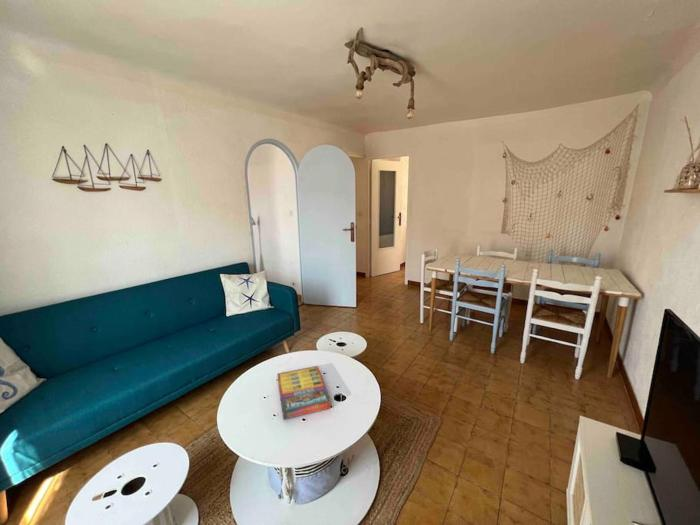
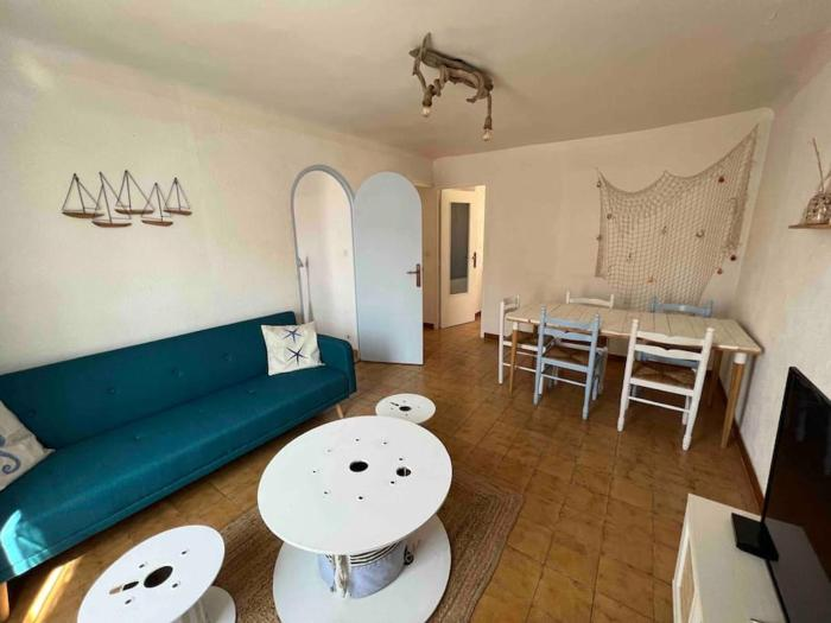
- game compilation box [276,365,332,421]
